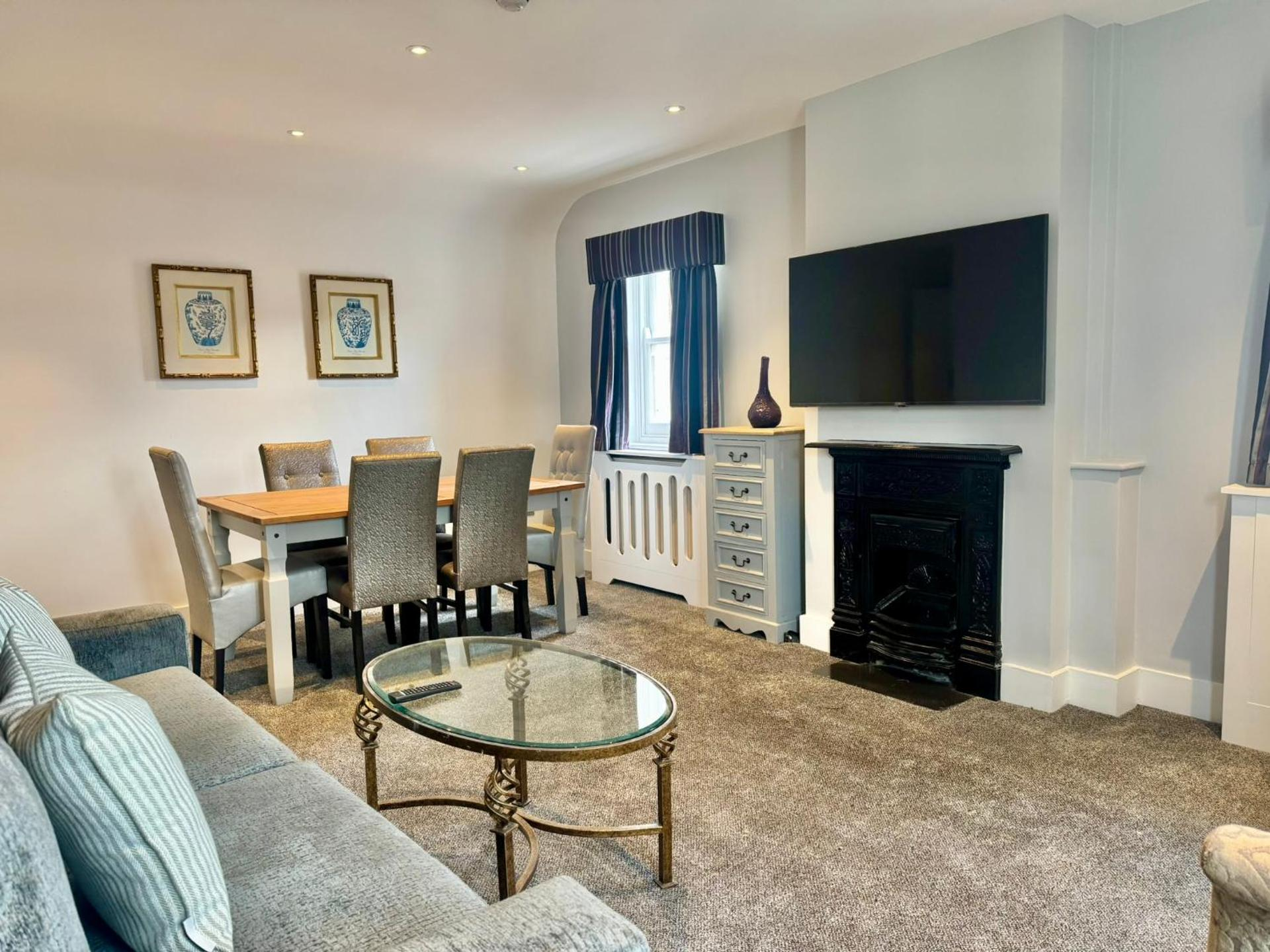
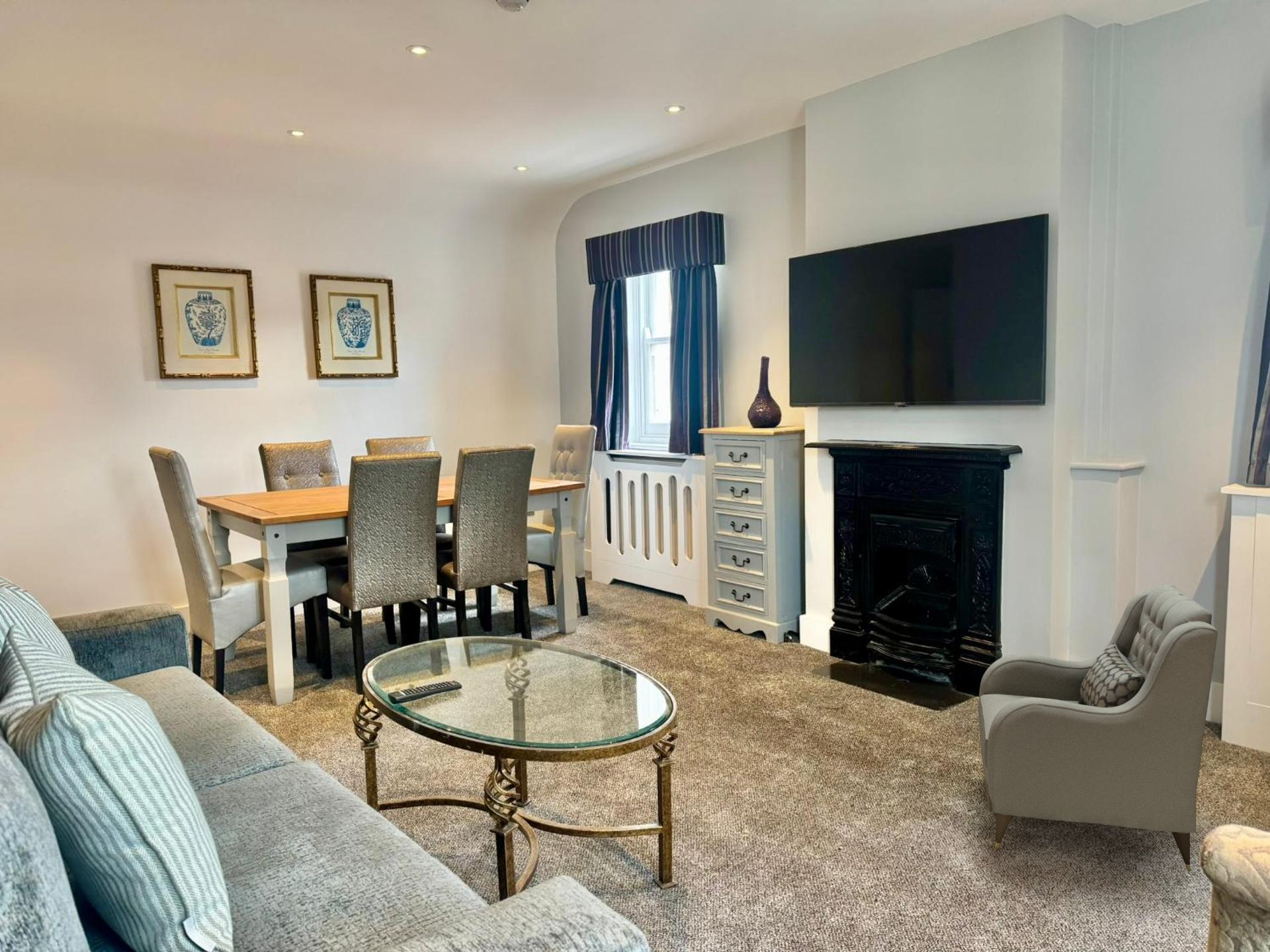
+ armchair [978,584,1218,873]
